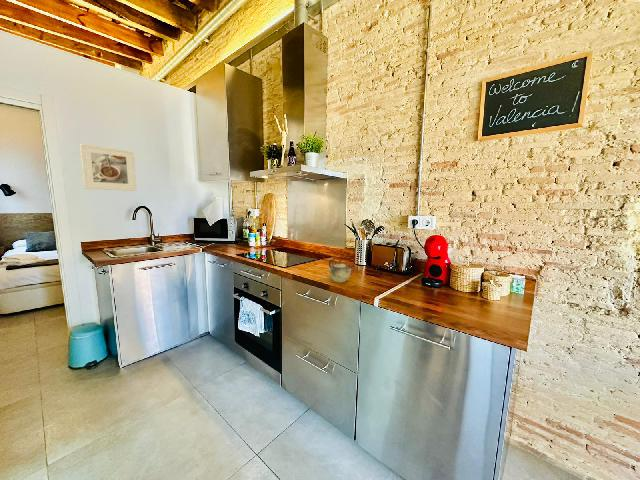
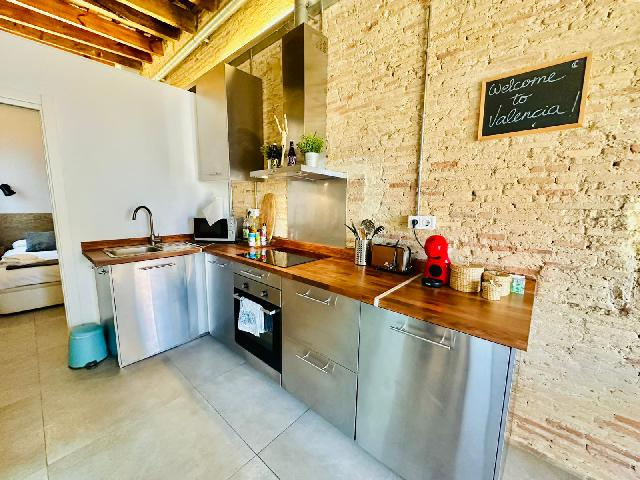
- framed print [79,142,138,192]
- teapot [328,258,355,284]
